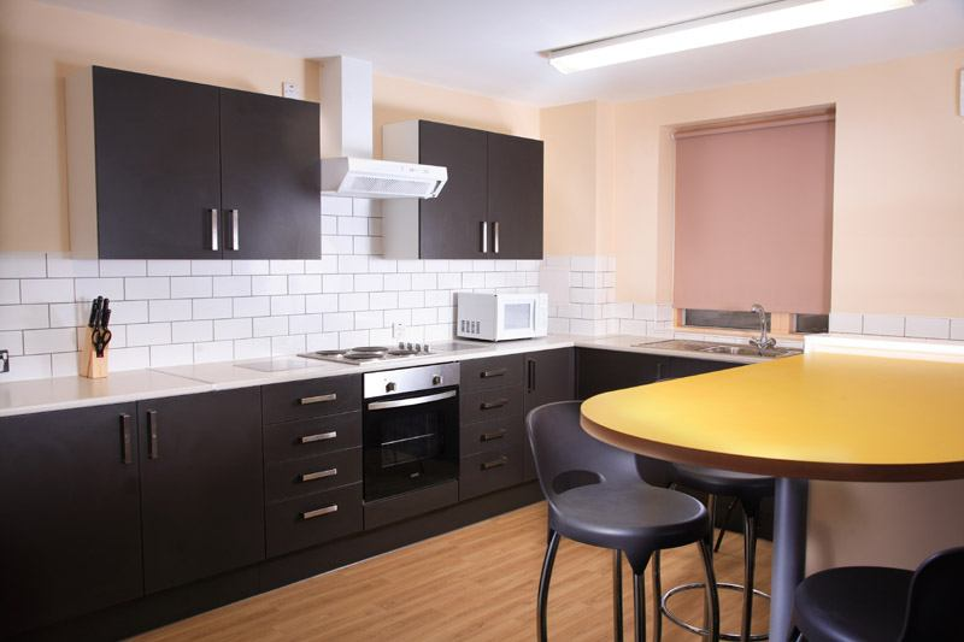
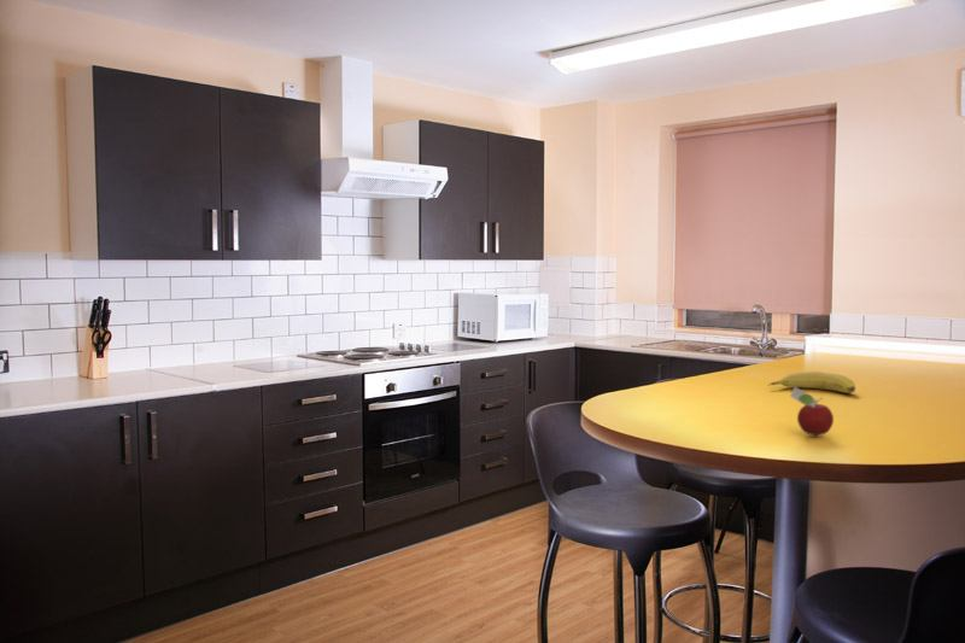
+ fruit [789,387,835,437]
+ fruit [768,370,856,394]
